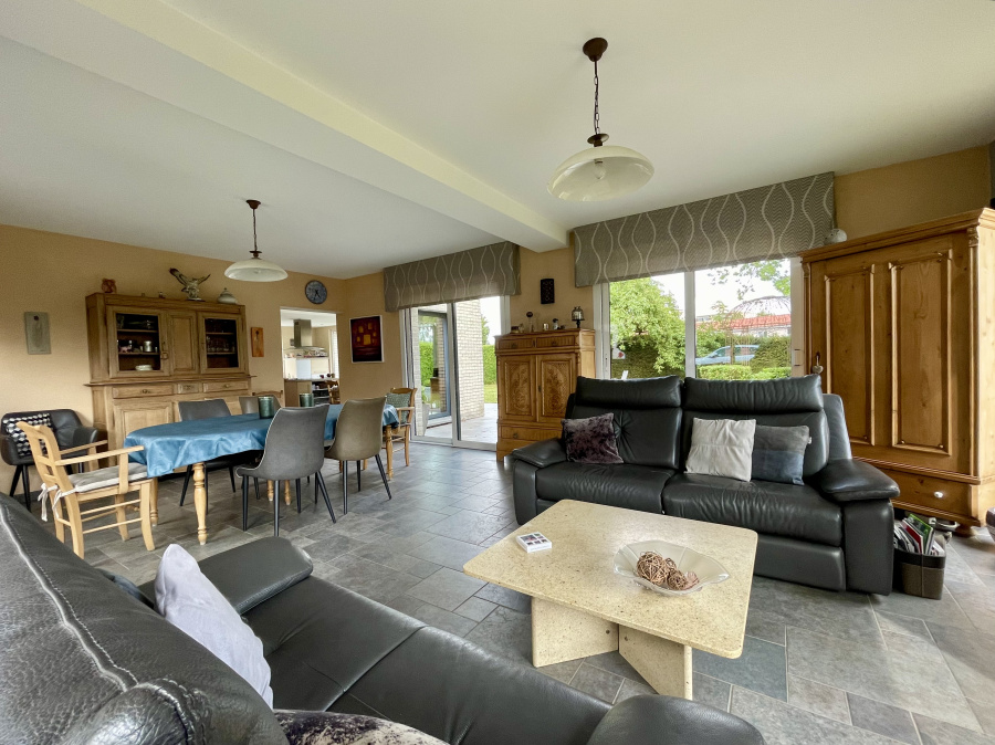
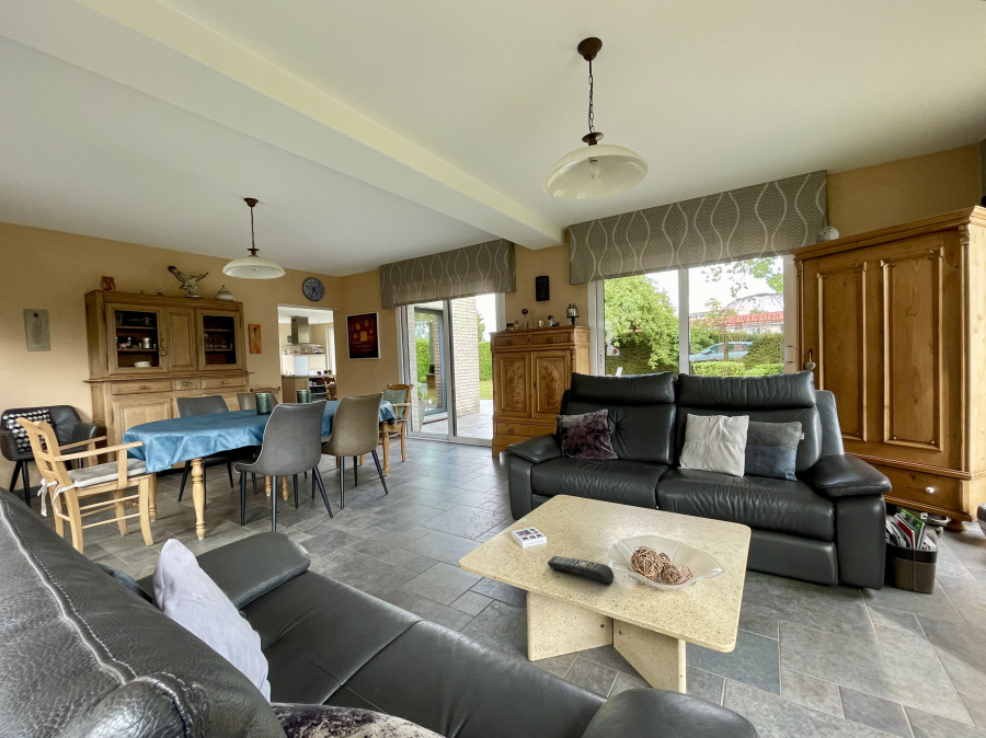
+ remote control [547,555,616,585]
